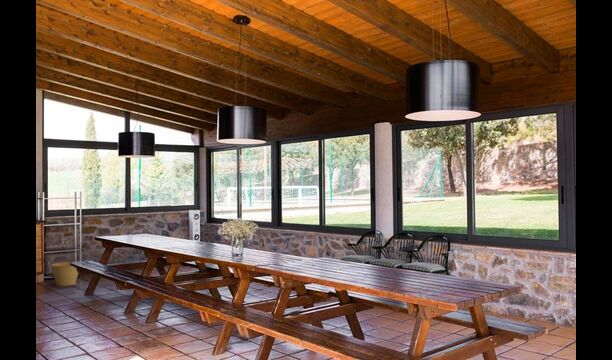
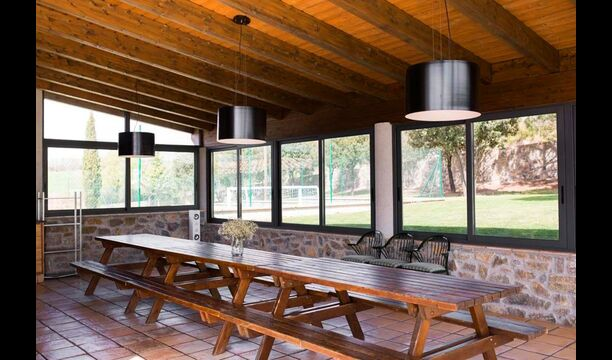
- basket [50,261,79,287]
